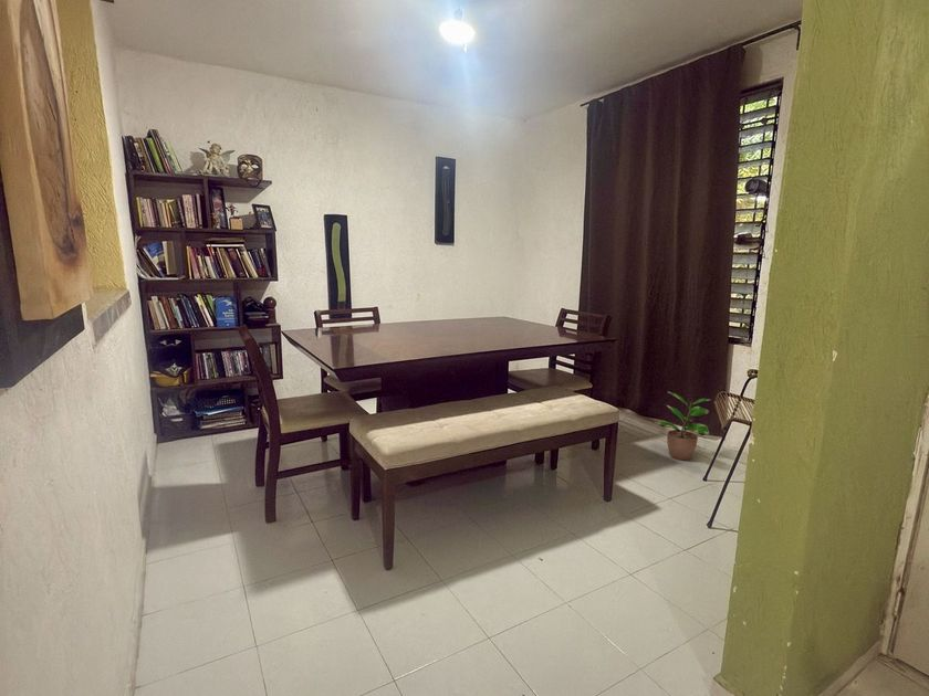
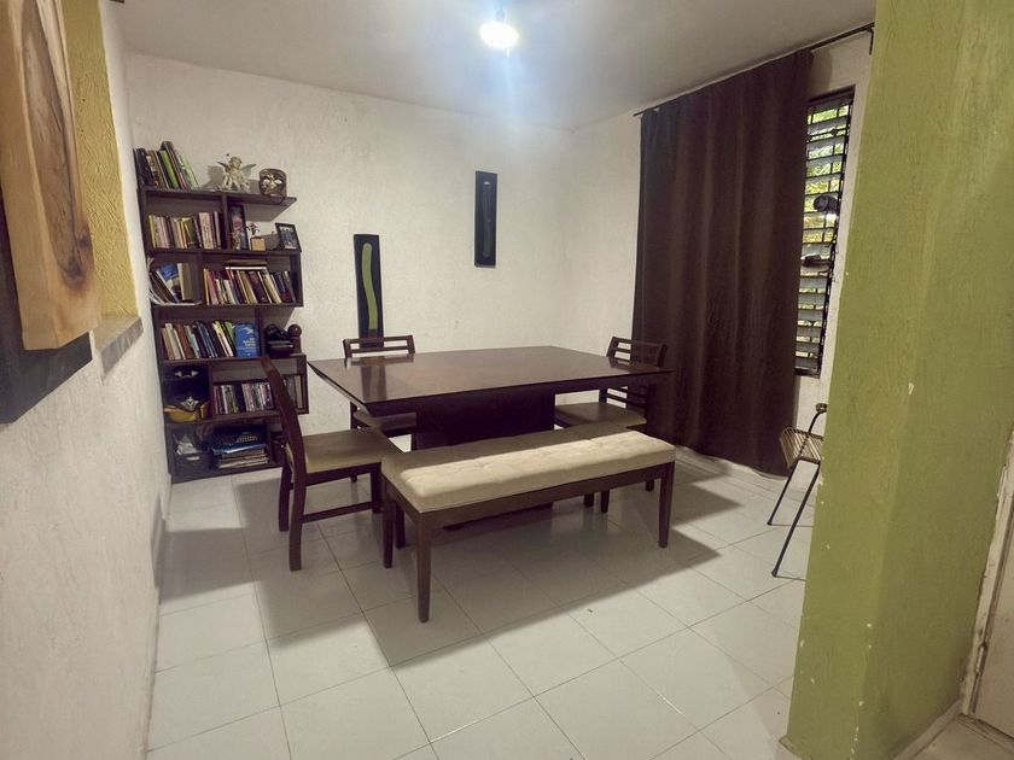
- potted plant [656,390,712,461]
